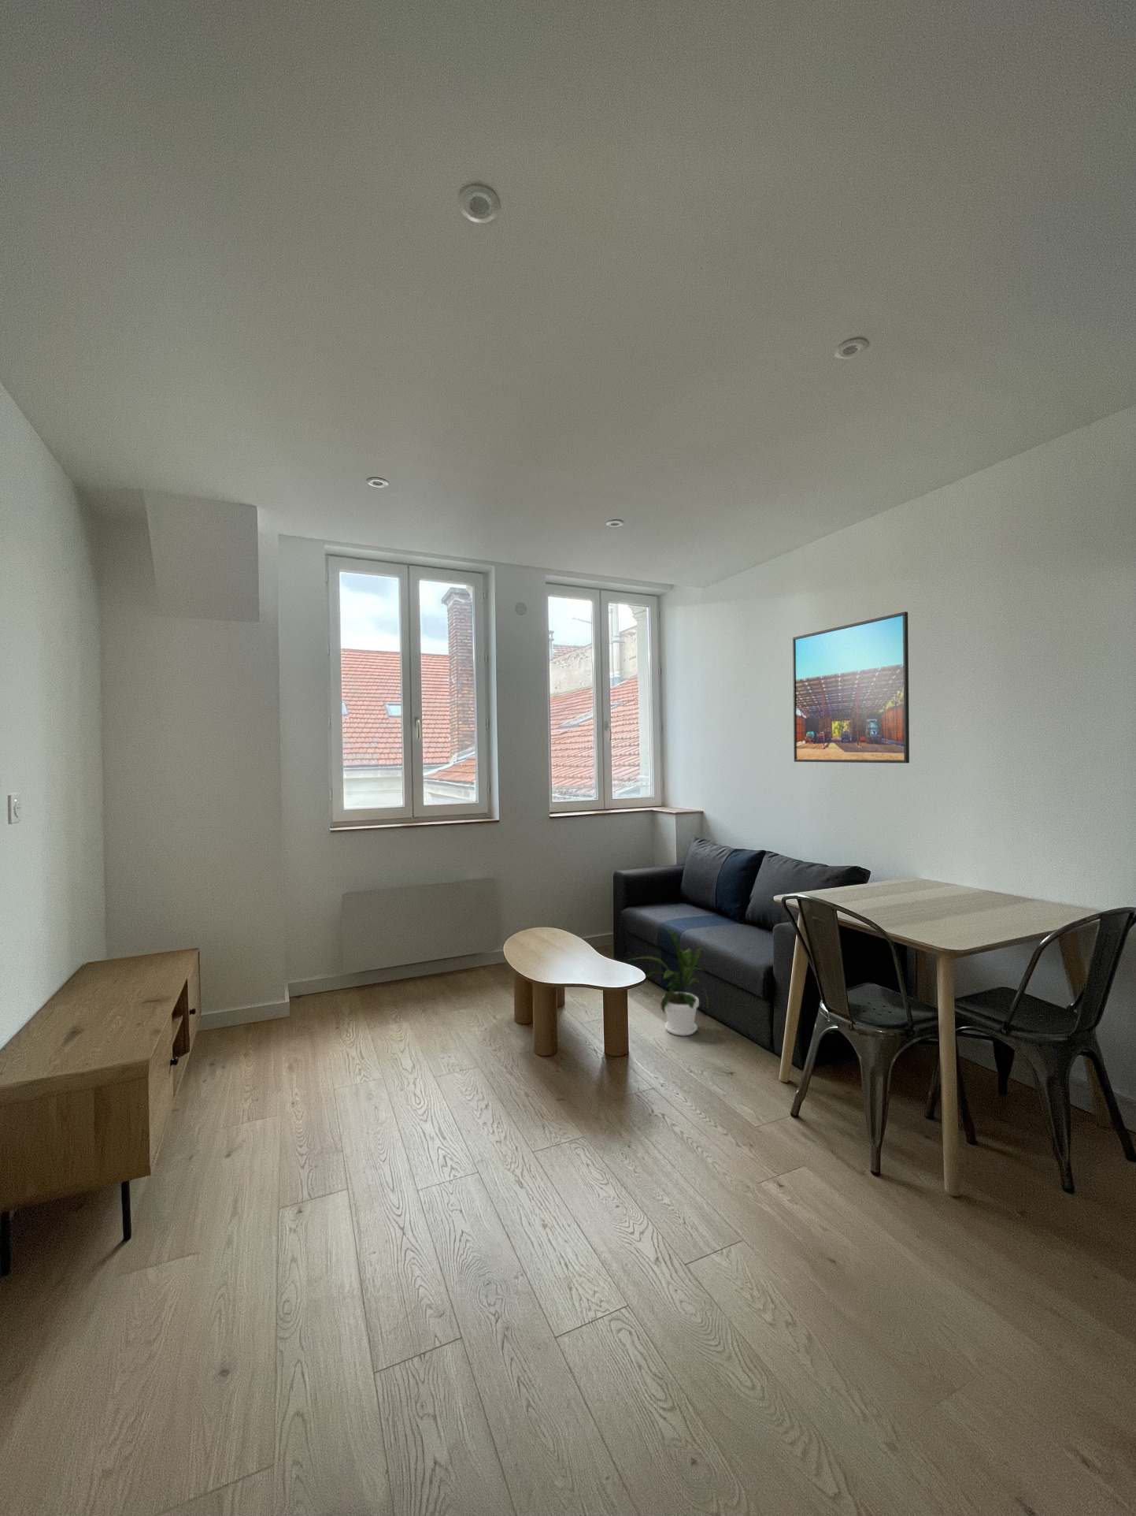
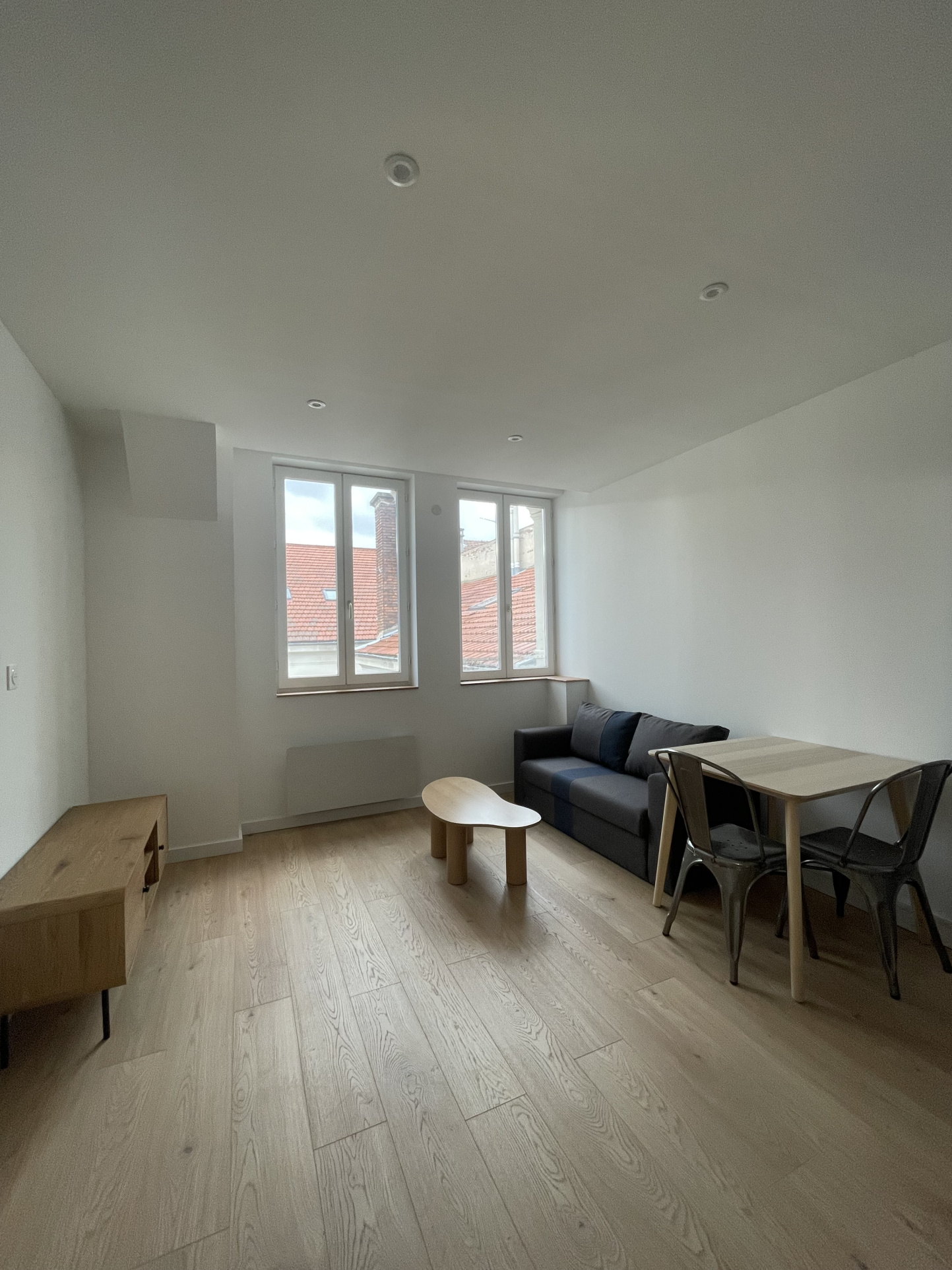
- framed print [792,611,910,764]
- house plant [625,924,710,1037]
